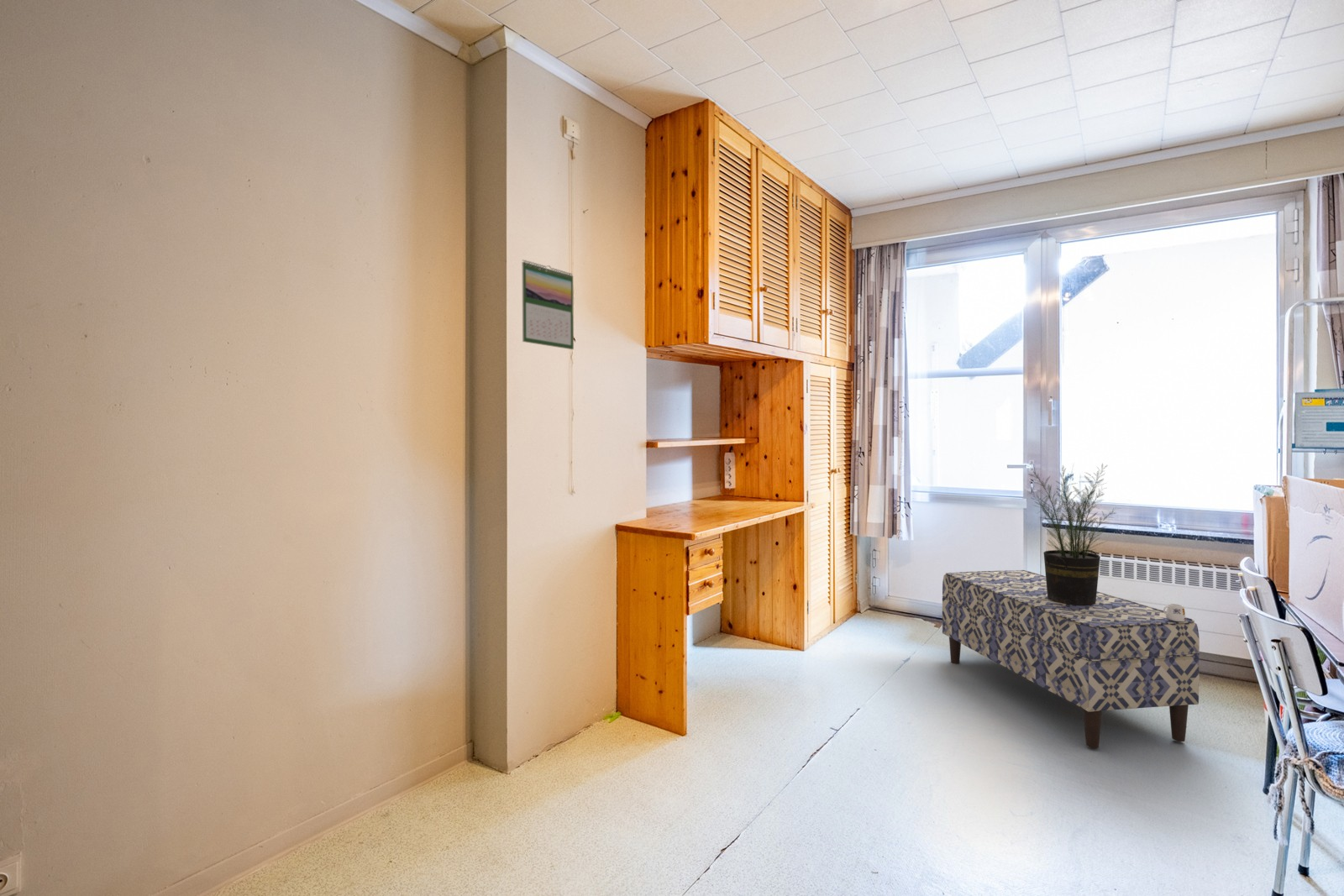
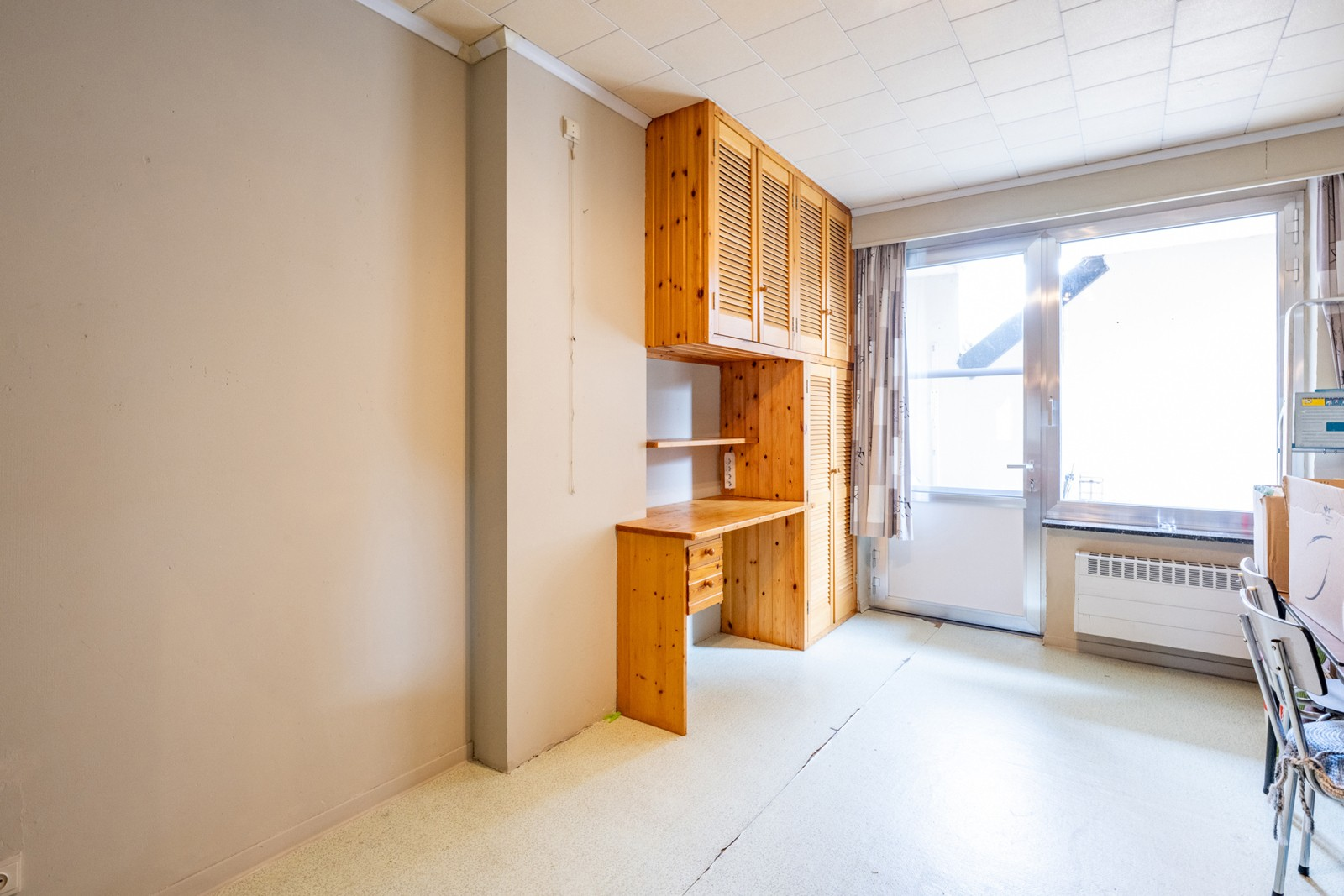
- bench [942,569,1200,749]
- mug [1163,603,1186,621]
- potted plant [1026,463,1122,605]
- calendar [521,259,575,350]
